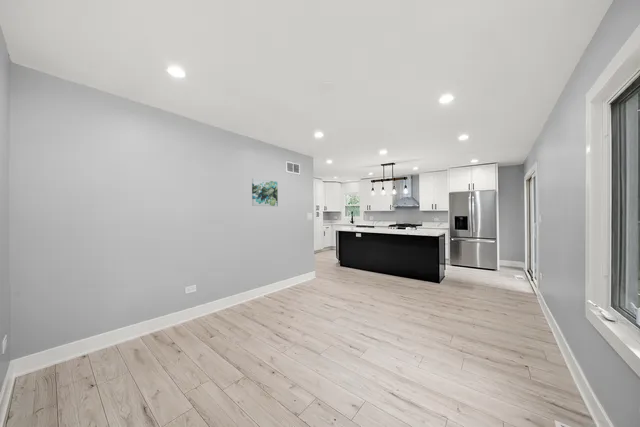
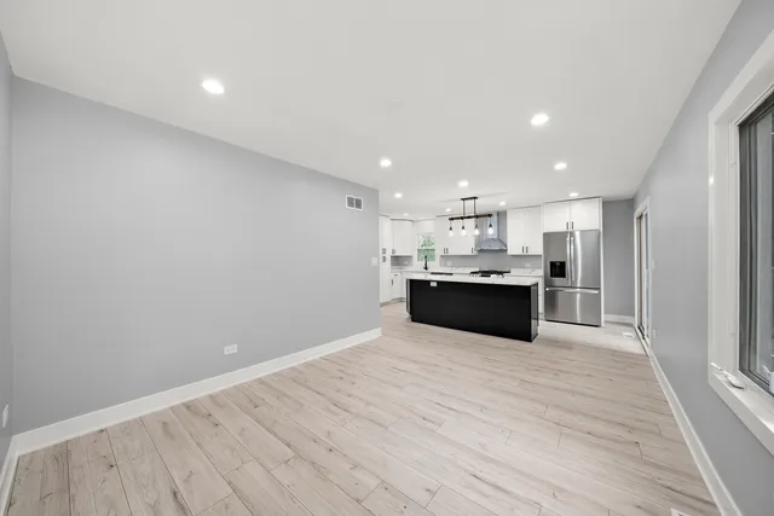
- wall art [251,177,279,207]
